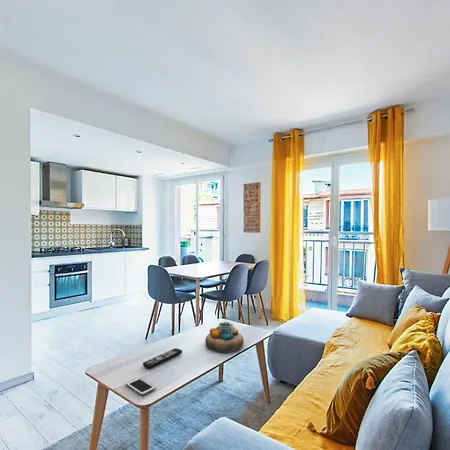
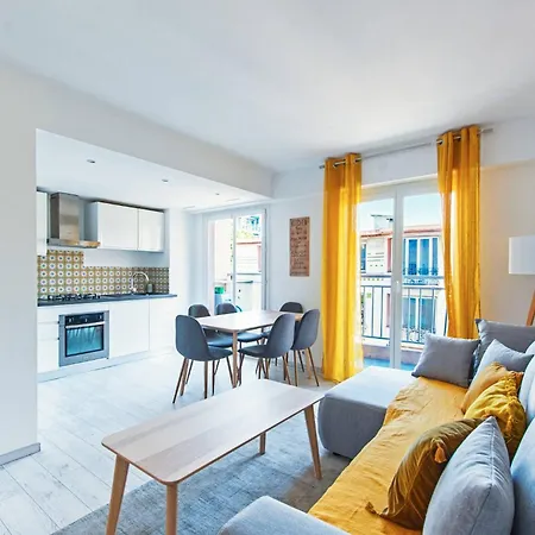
- cell phone [125,376,156,397]
- remote control [142,347,183,370]
- decorative bowl [204,320,245,354]
